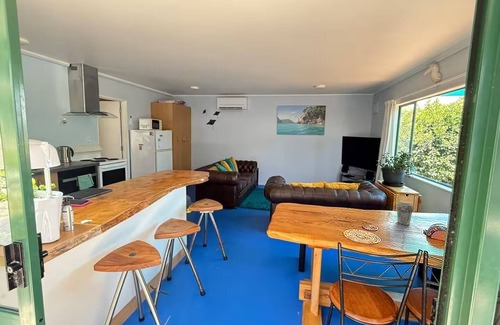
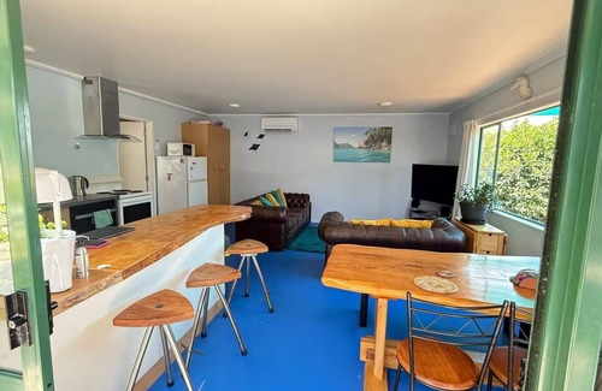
- cup [396,201,415,226]
